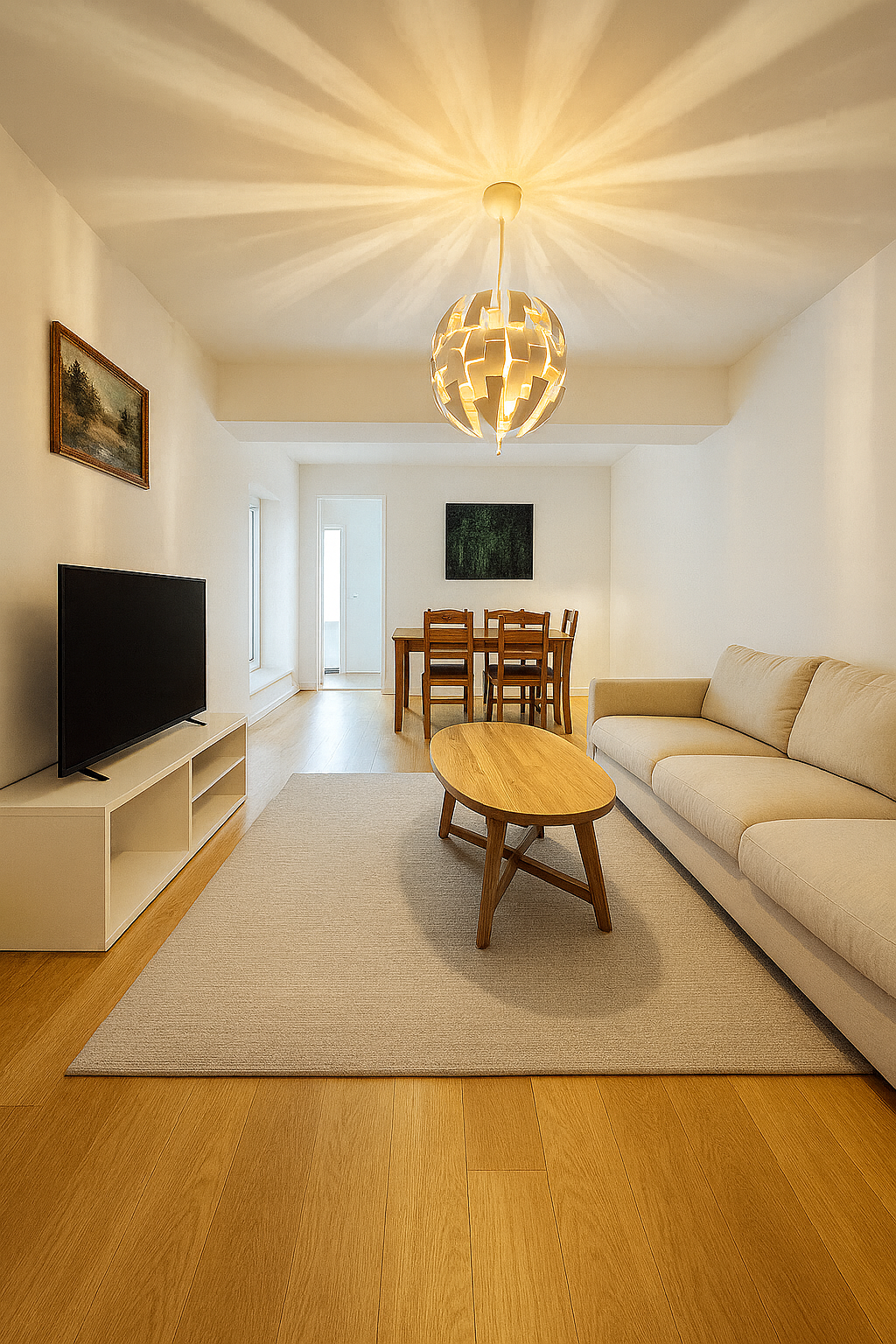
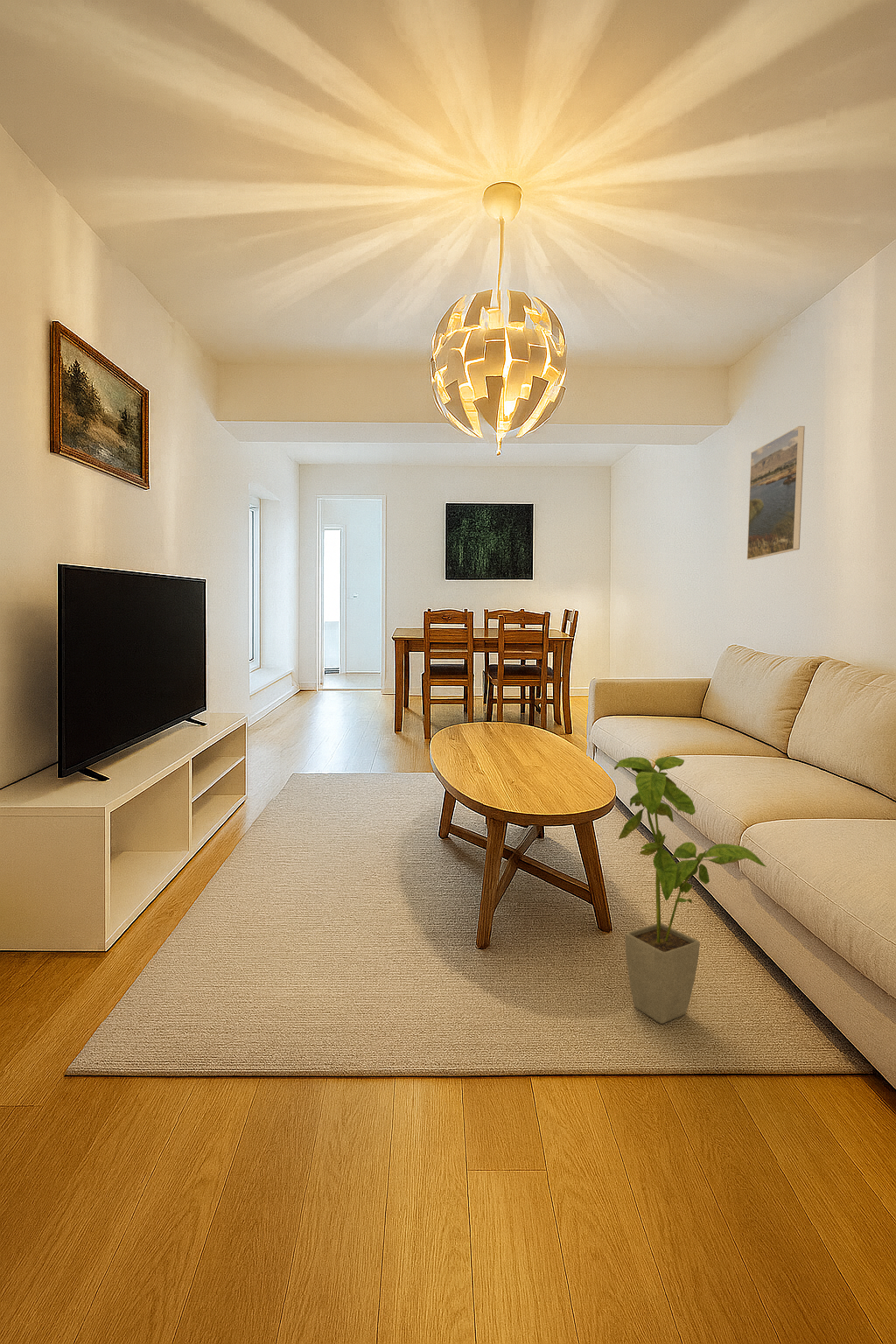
+ house plant [613,755,768,1025]
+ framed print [746,425,806,561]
